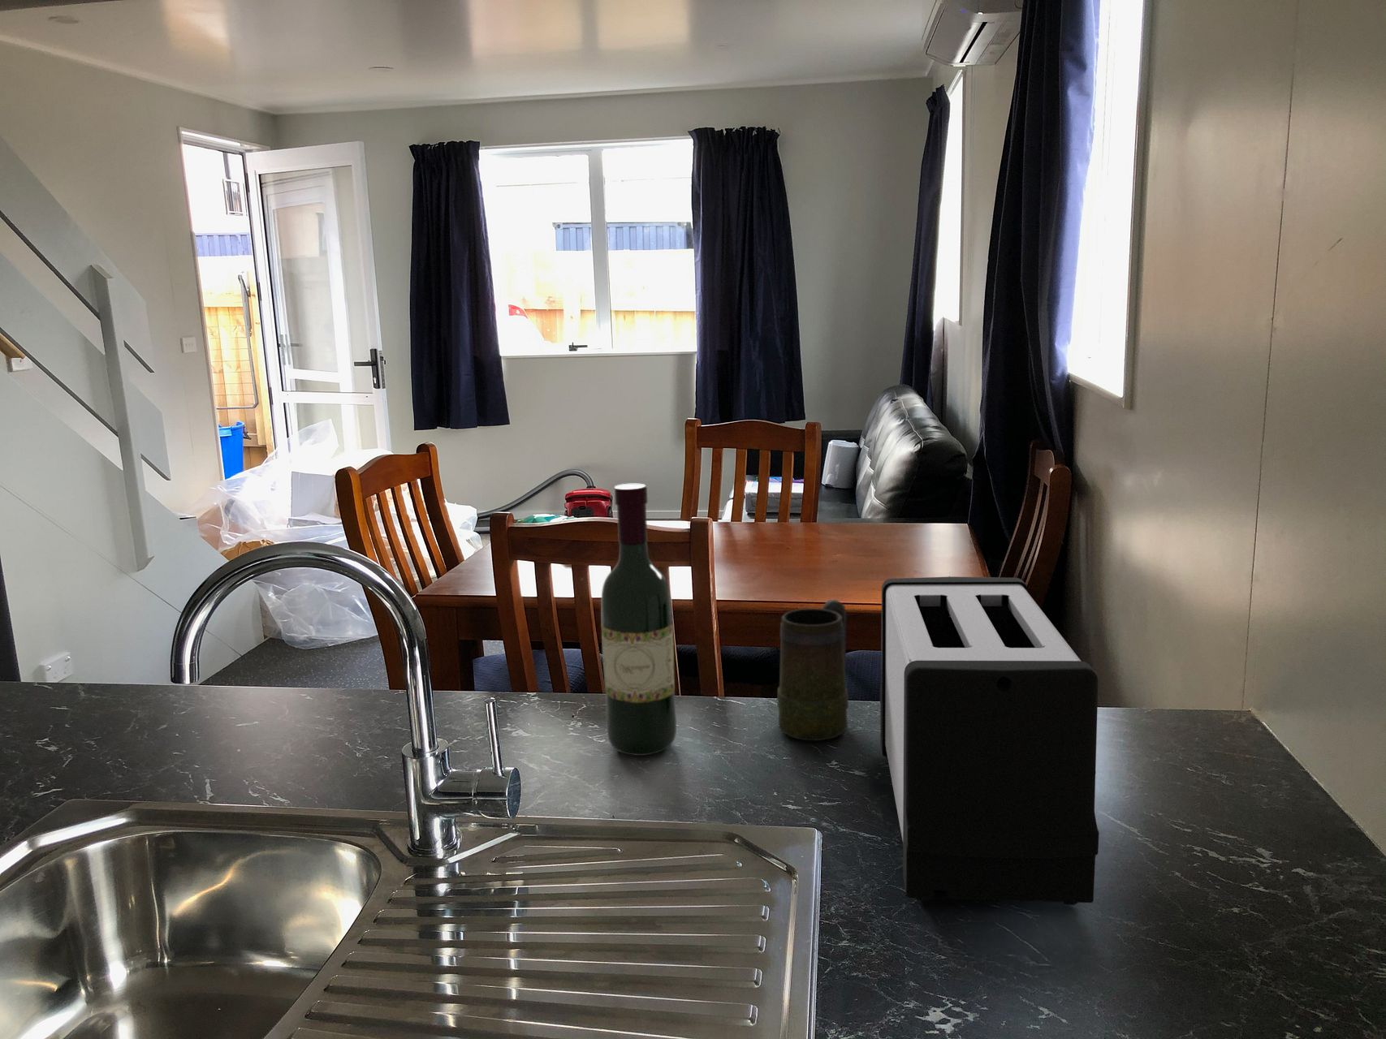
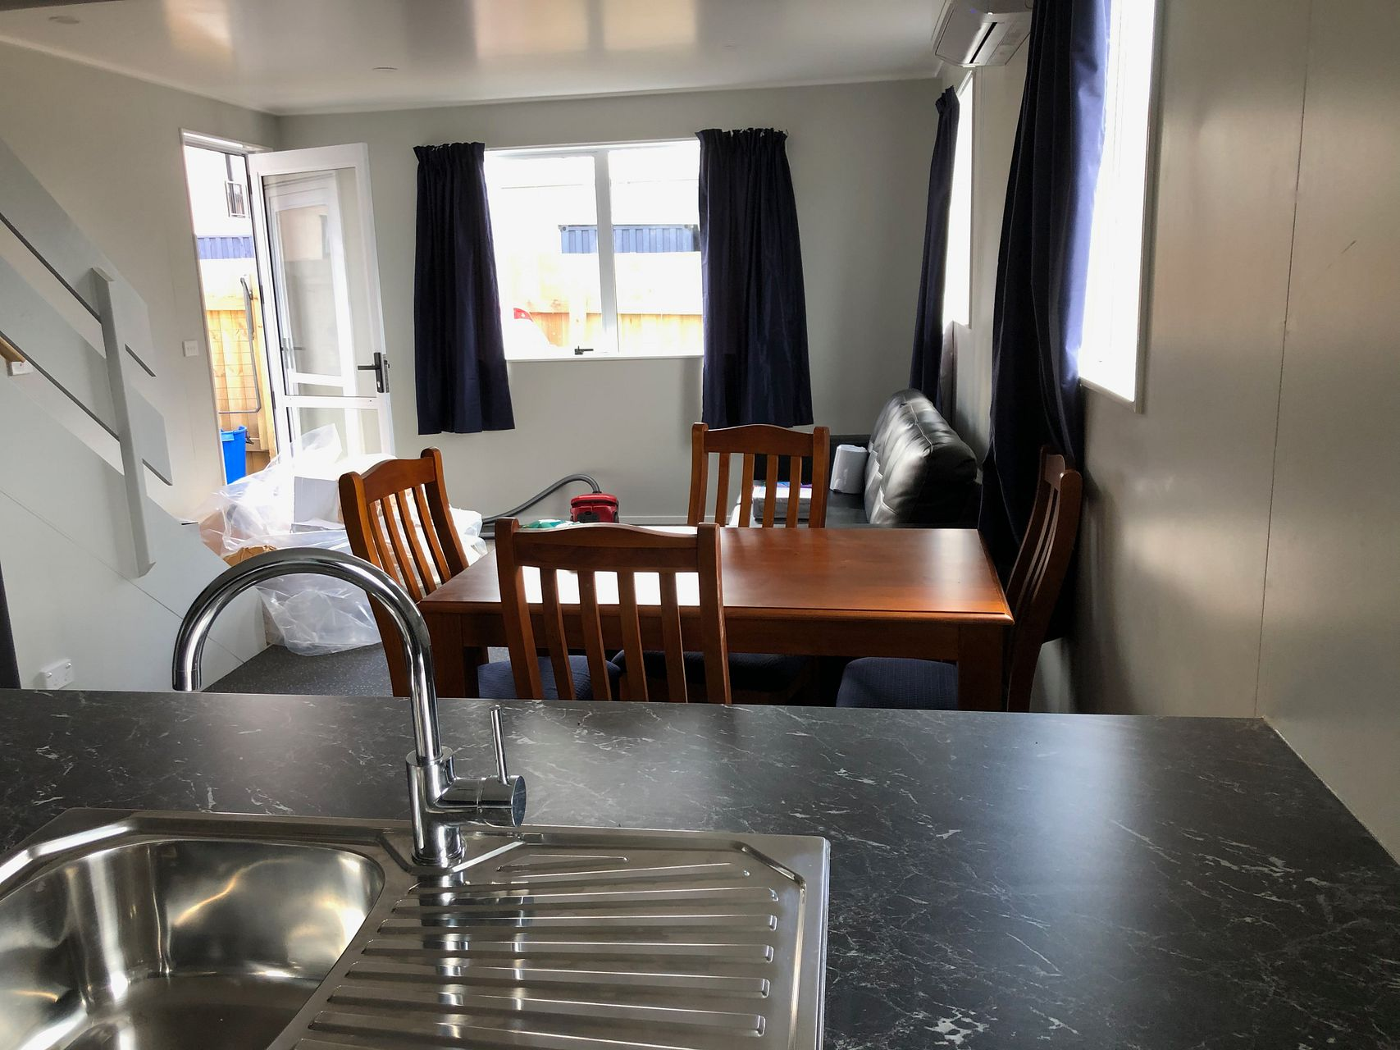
- toaster [880,575,1100,906]
- wine bottle [600,483,677,756]
- mug [776,599,849,741]
